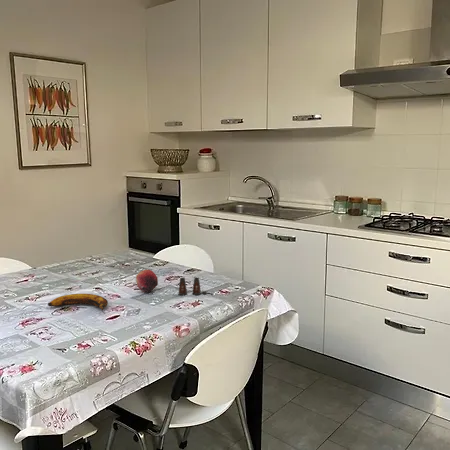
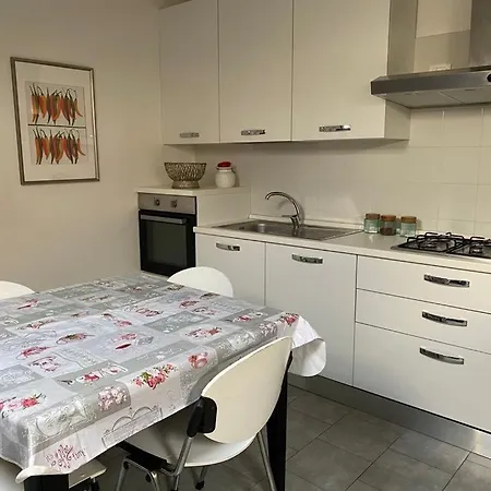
- banana [47,293,109,311]
- salt shaker [177,276,208,296]
- fruit [135,269,159,294]
